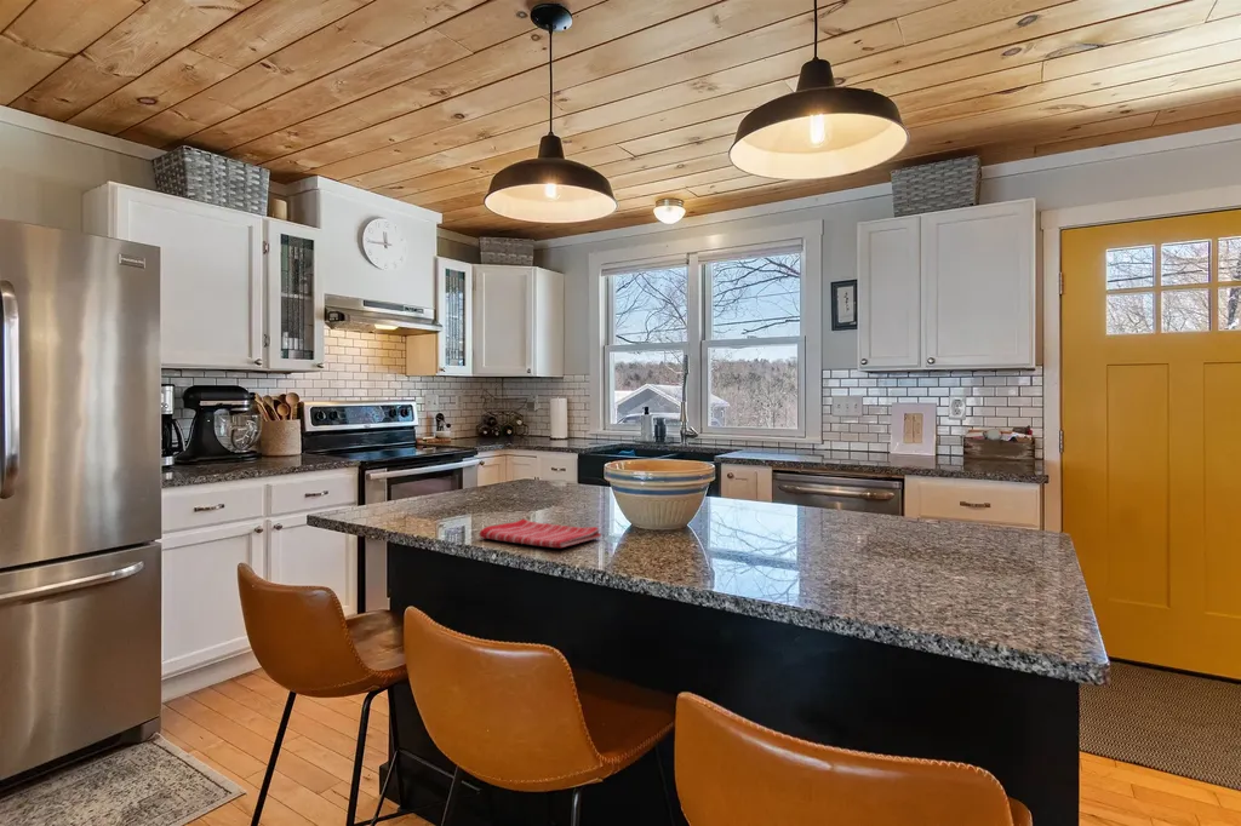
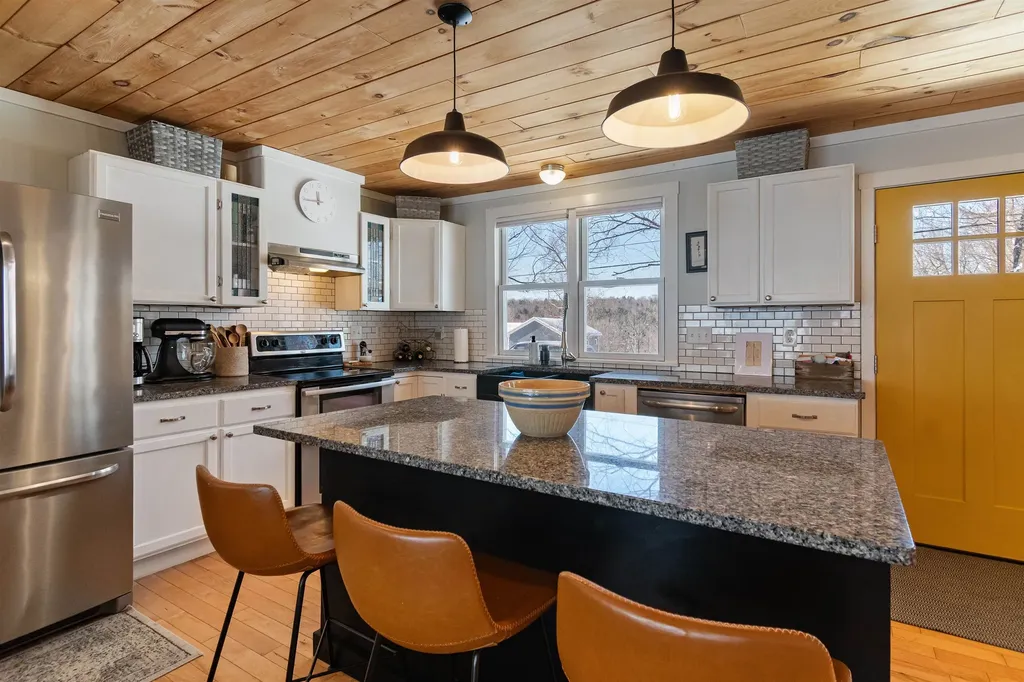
- dish towel [477,517,602,549]
